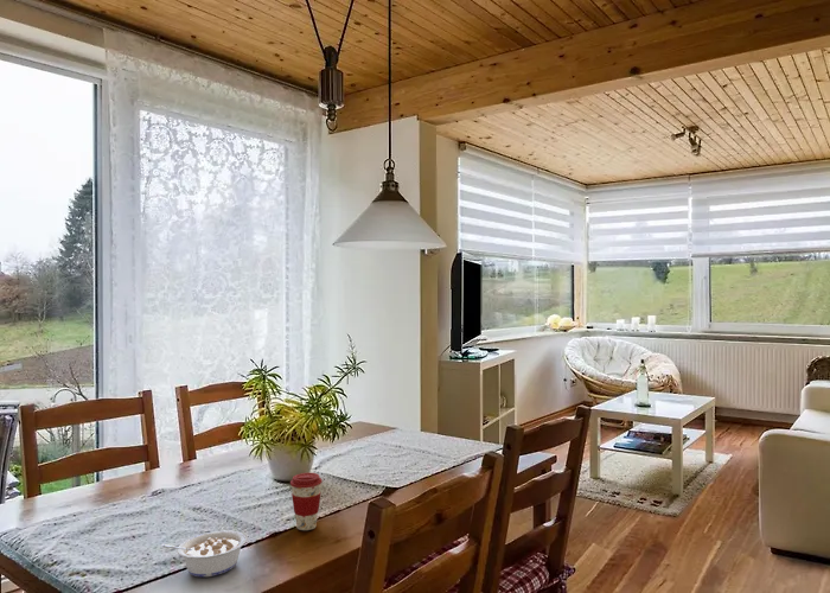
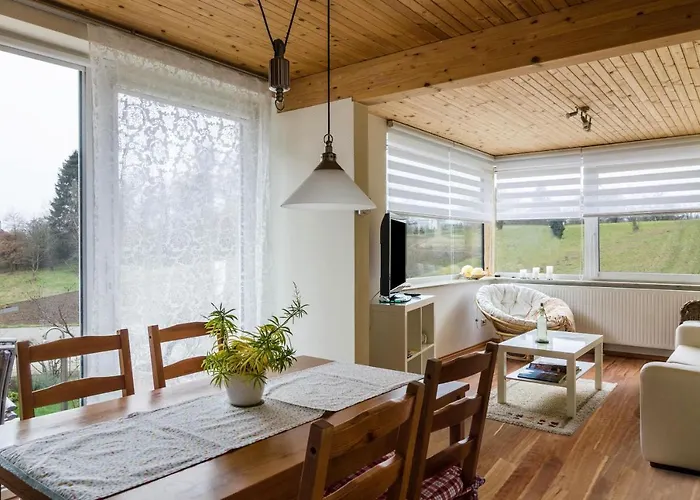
- coffee cup [289,472,324,531]
- legume [161,529,248,579]
